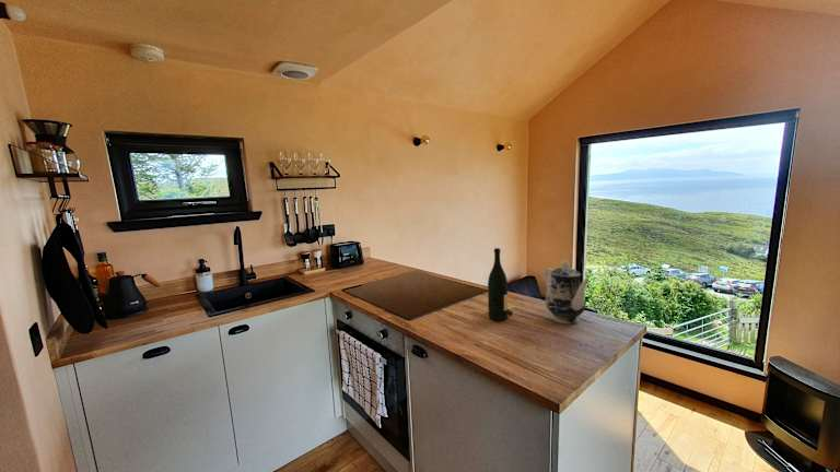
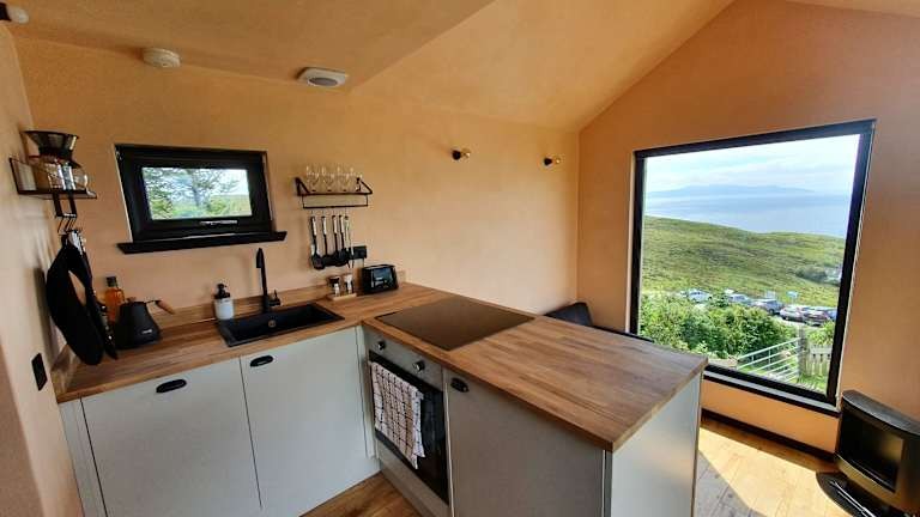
- wine bottle [487,247,514,322]
- teapot [544,259,591,324]
